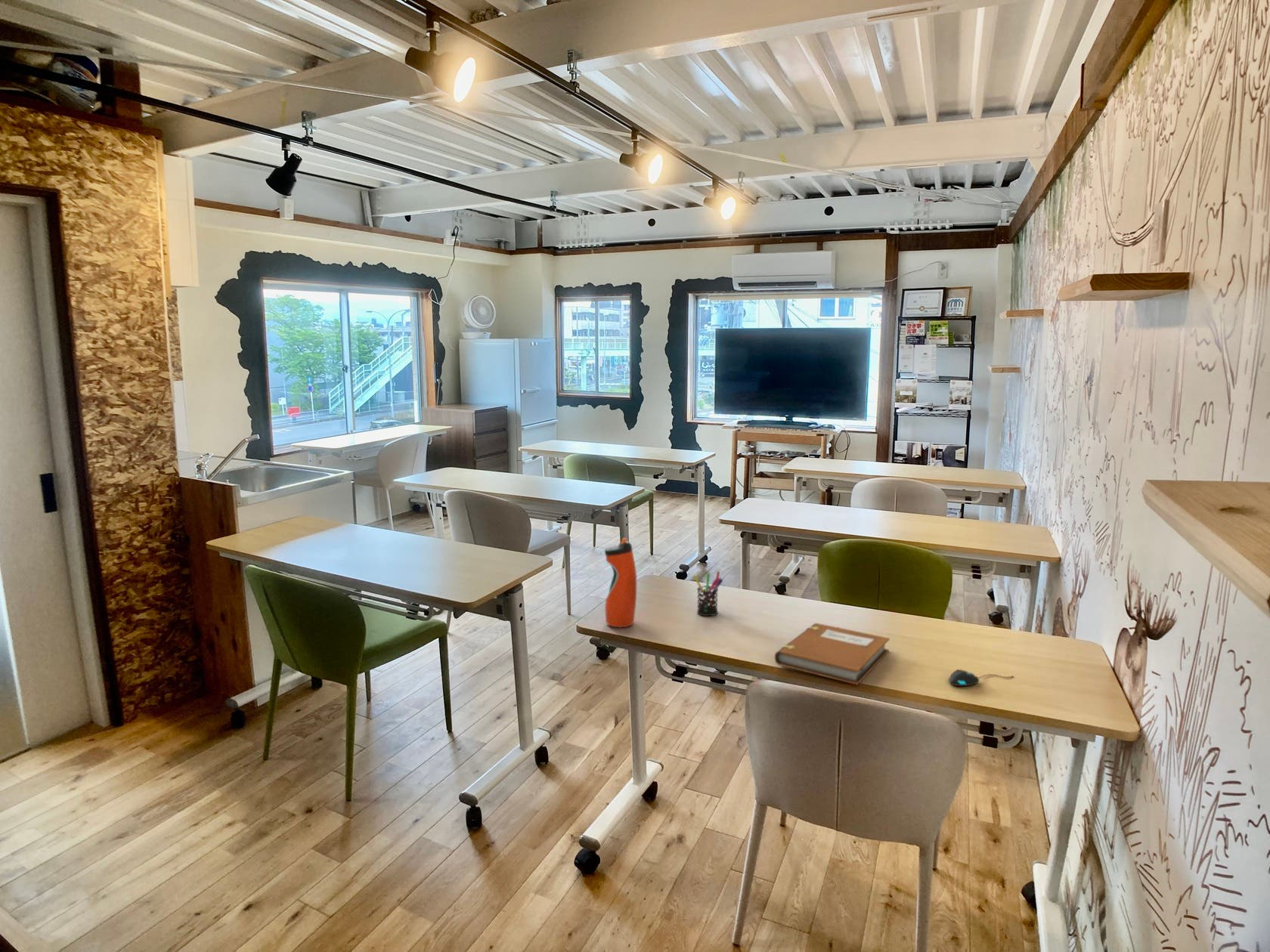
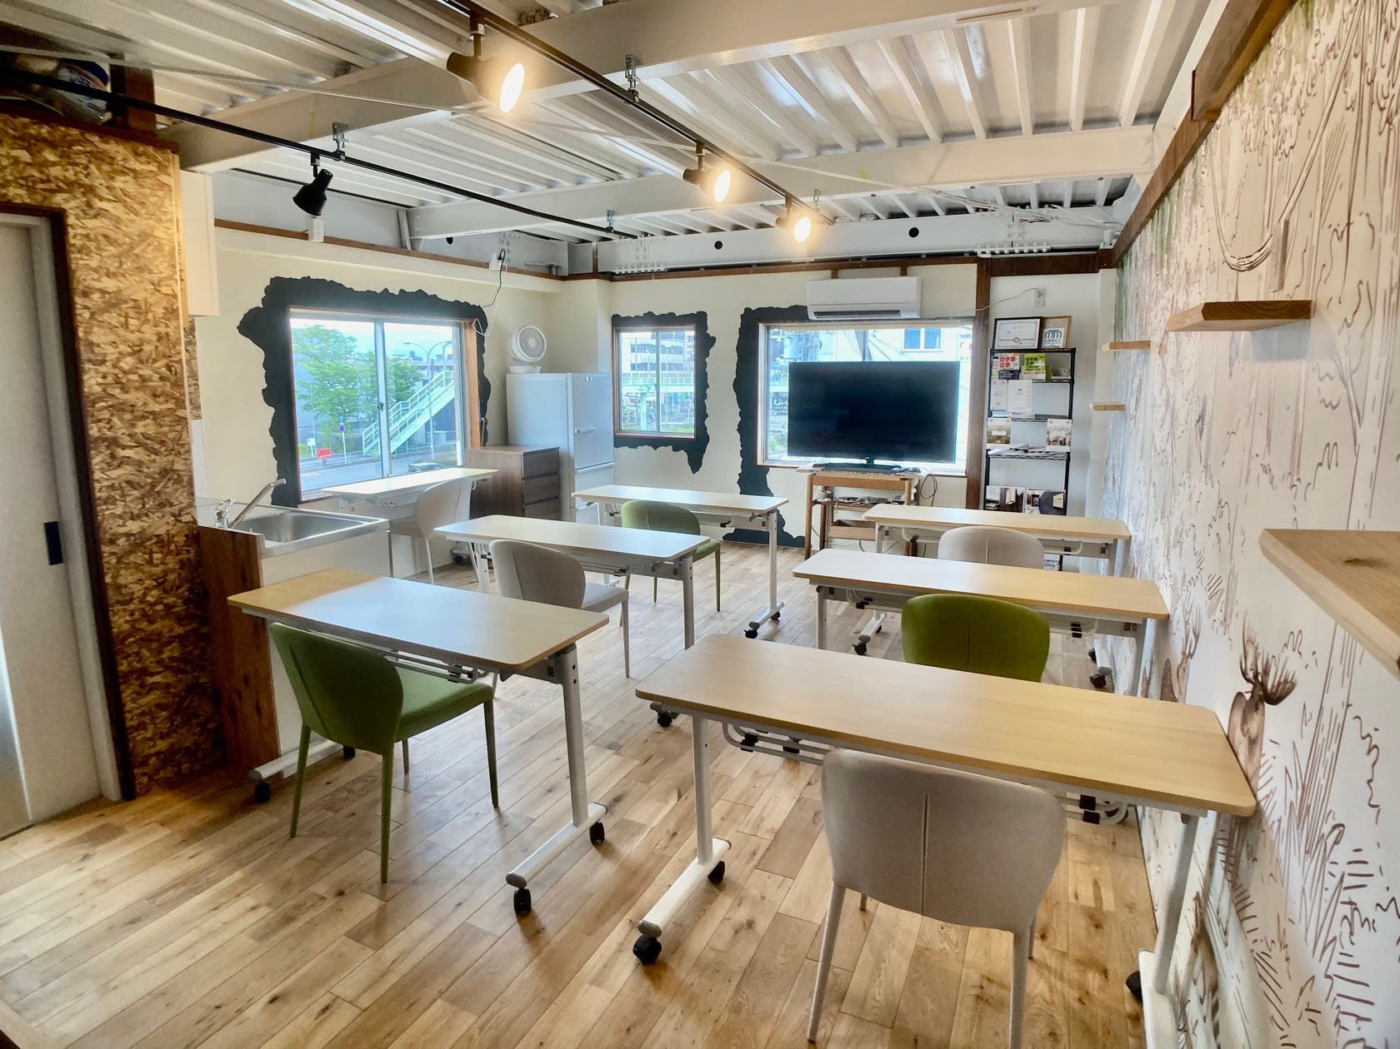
- pen holder [692,570,723,617]
- notebook [774,623,891,685]
- mouse [948,669,1014,687]
- water bottle [604,537,637,628]
